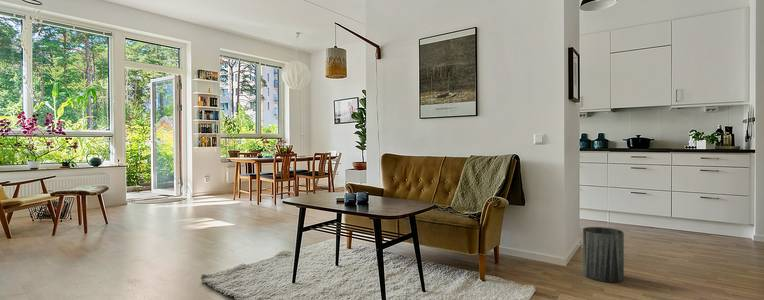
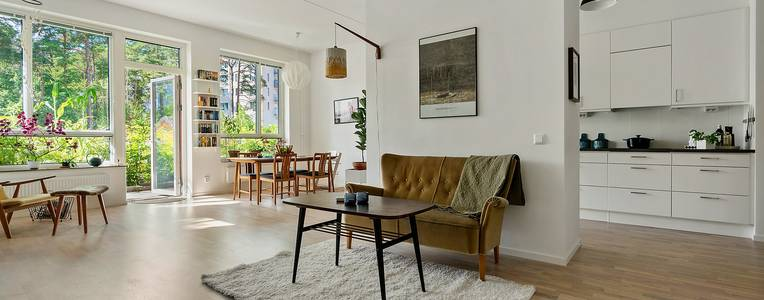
- trash can [582,226,625,283]
